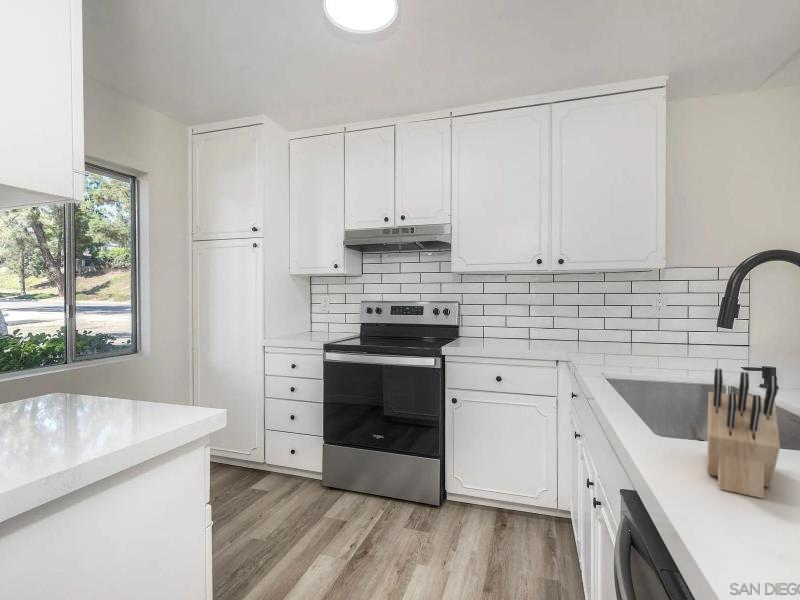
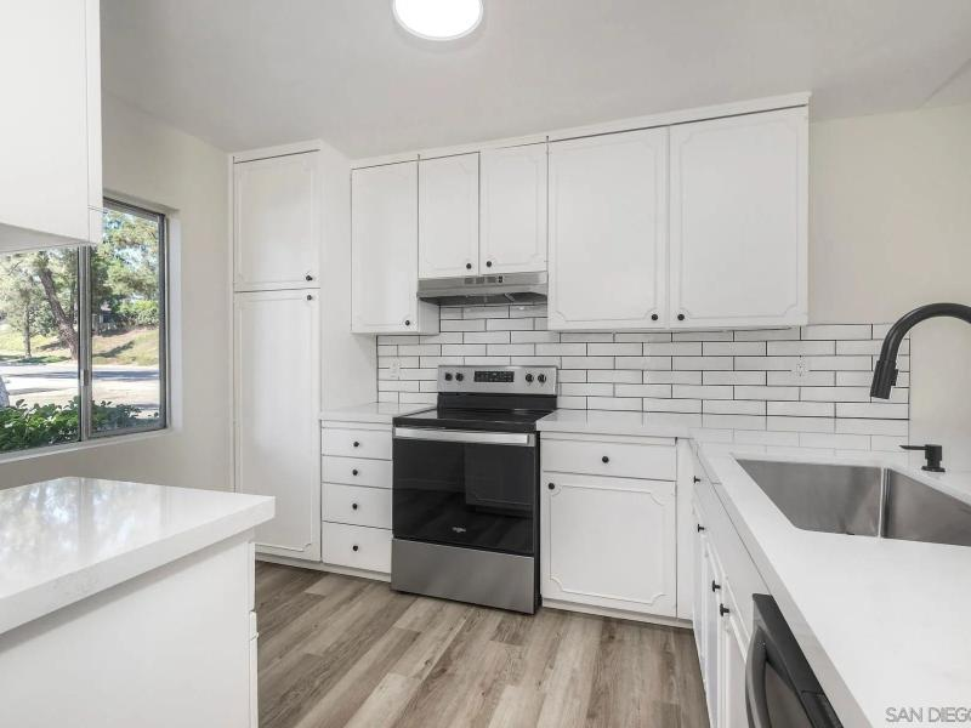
- knife block [706,367,781,499]
